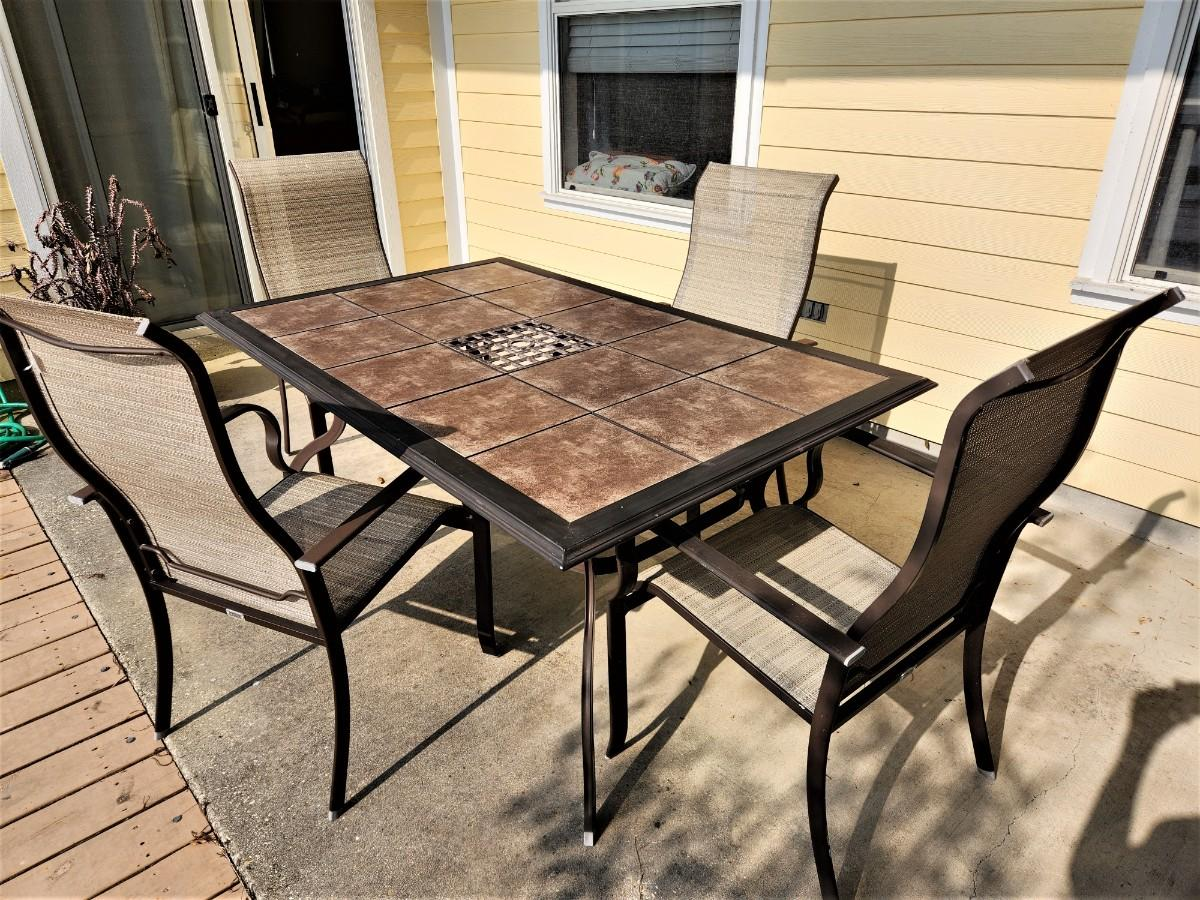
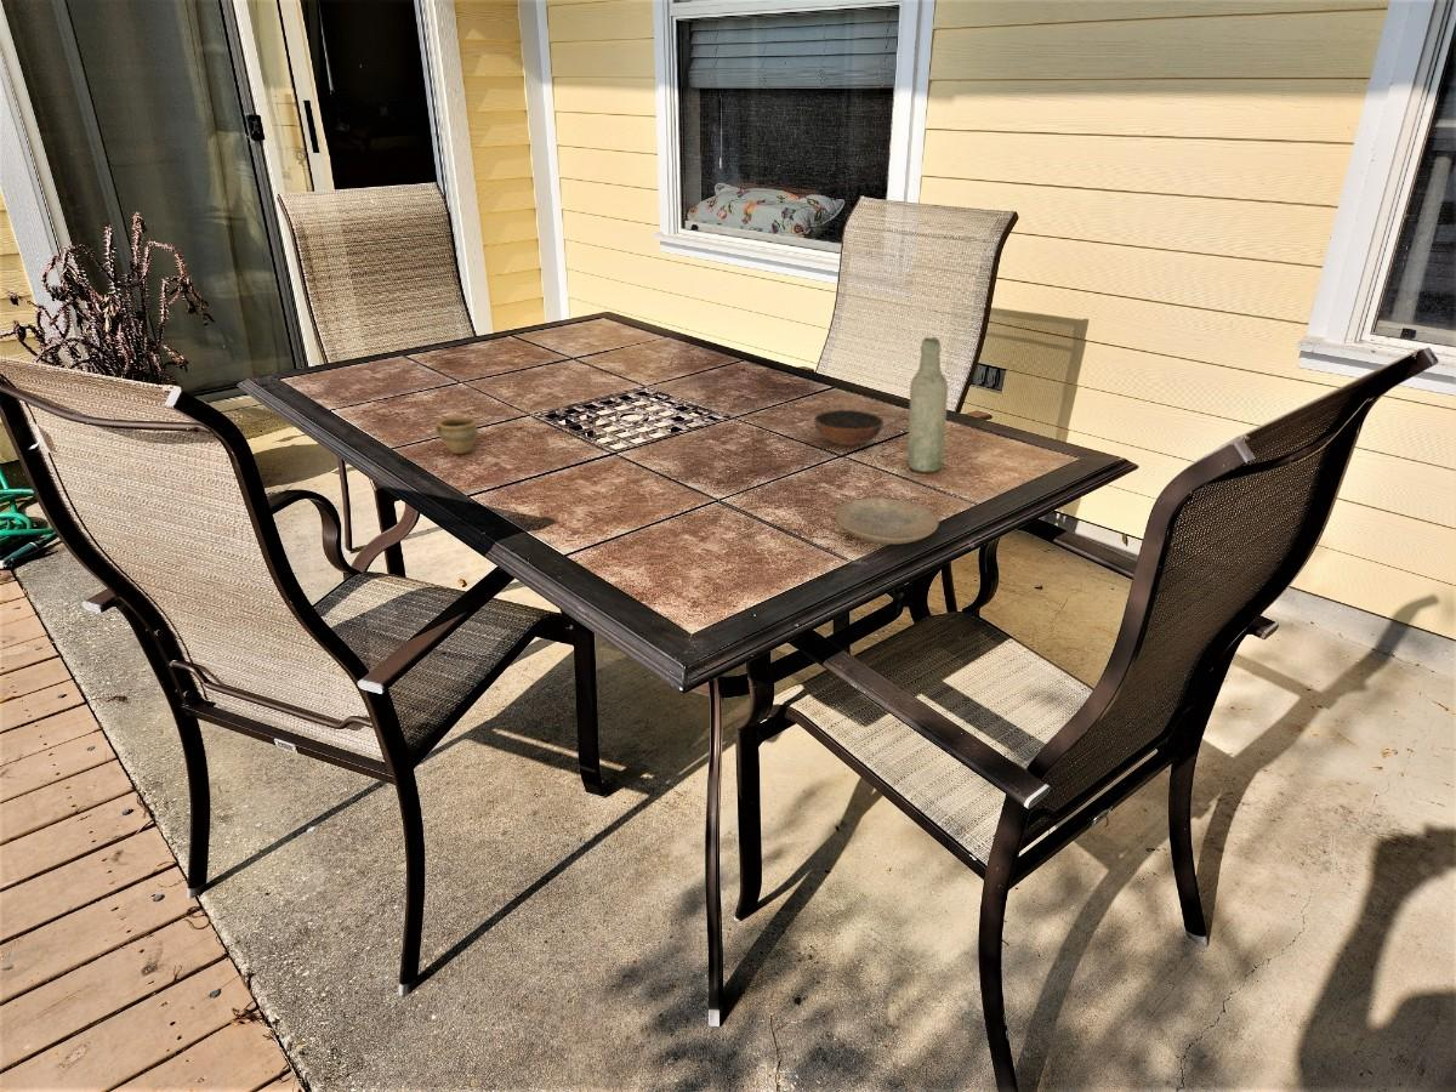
+ bottle [906,336,949,473]
+ bowl [813,409,886,447]
+ plate [834,496,940,545]
+ cup [434,416,478,455]
